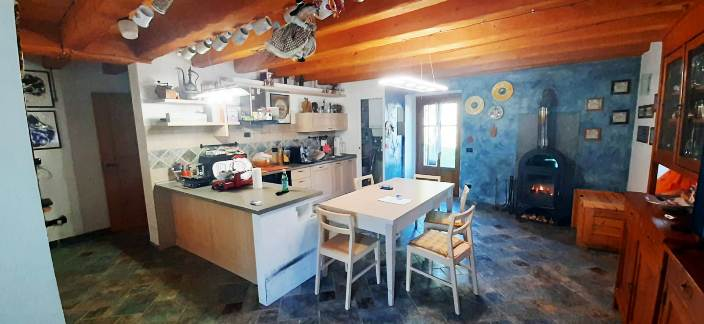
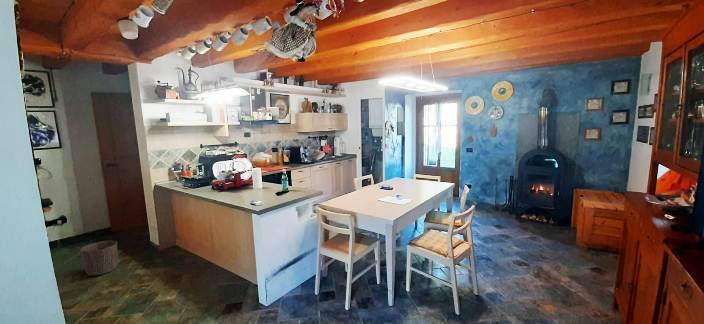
+ waste basket [79,240,119,276]
